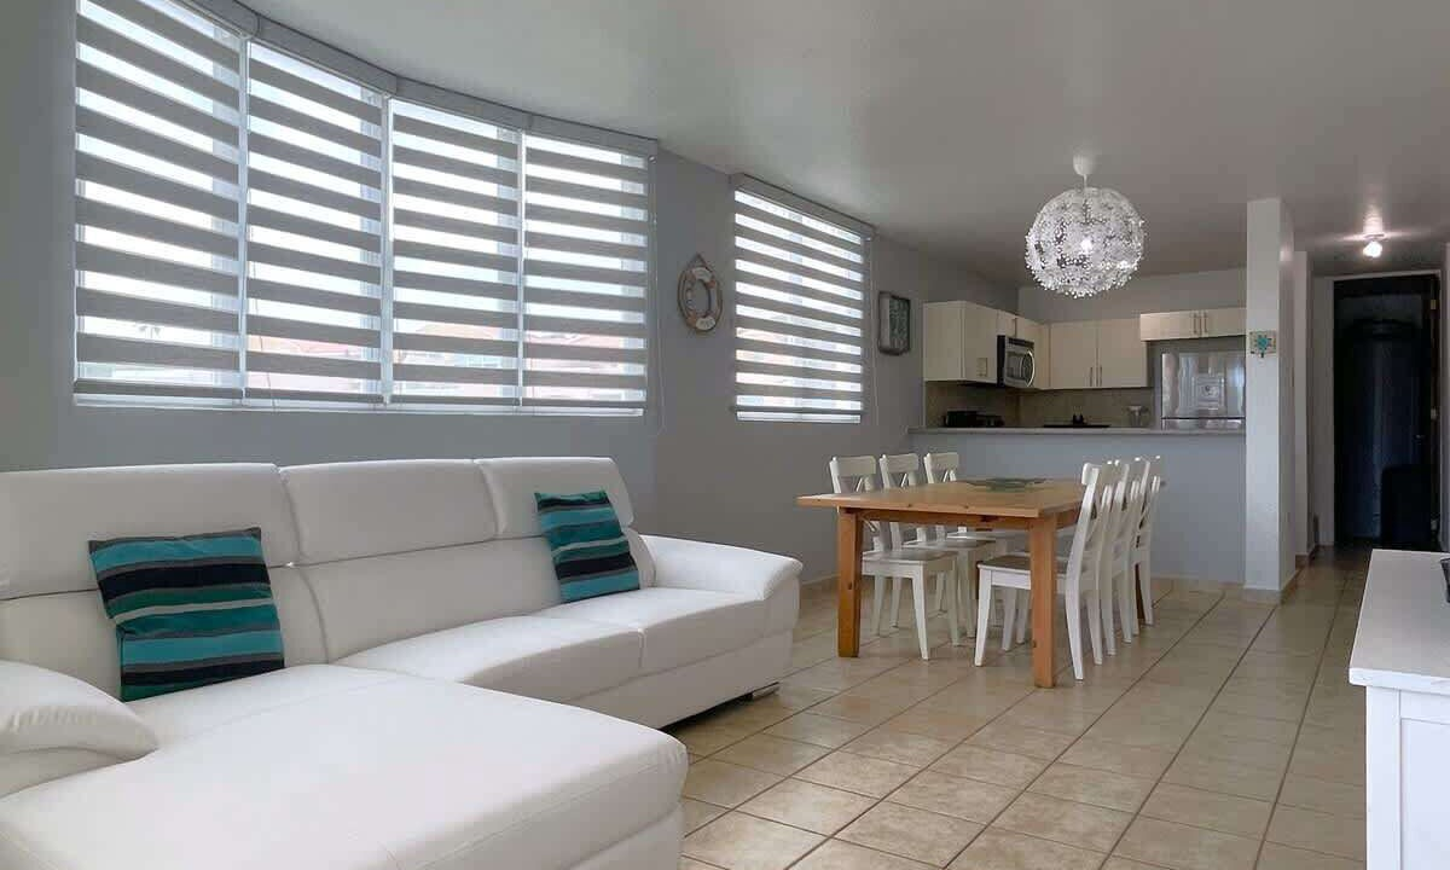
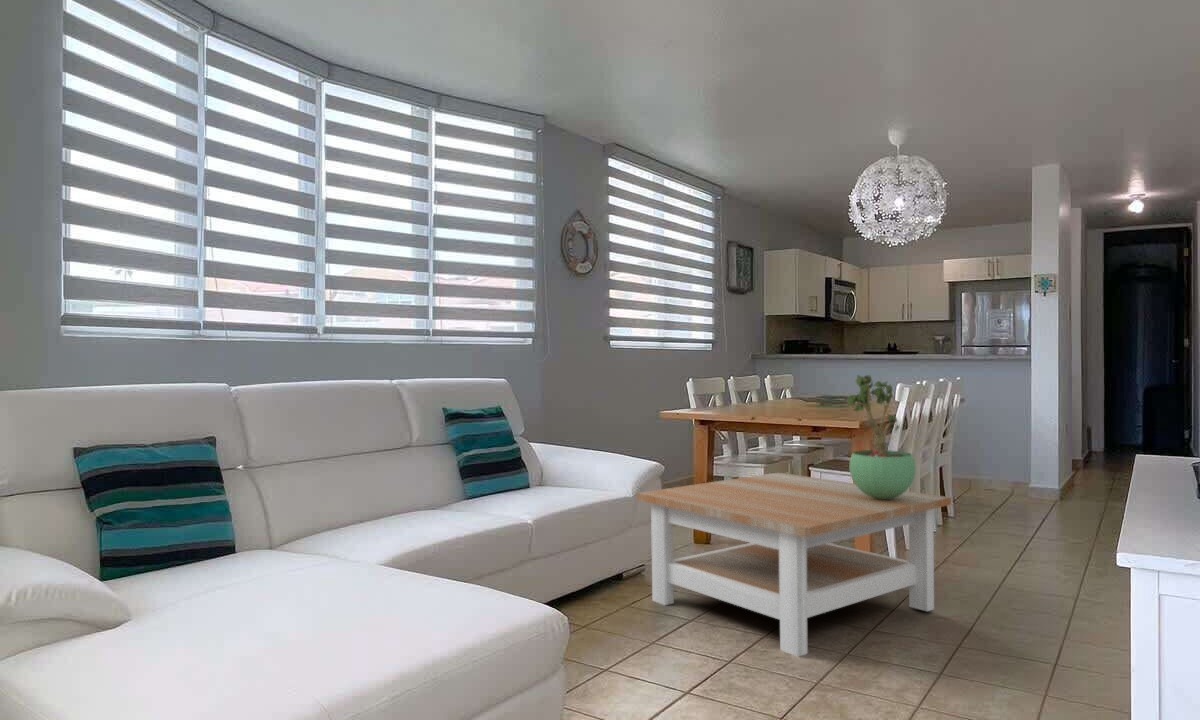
+ potted plant [845,374,917,499]
+ coffee table [636,472,952,658]
